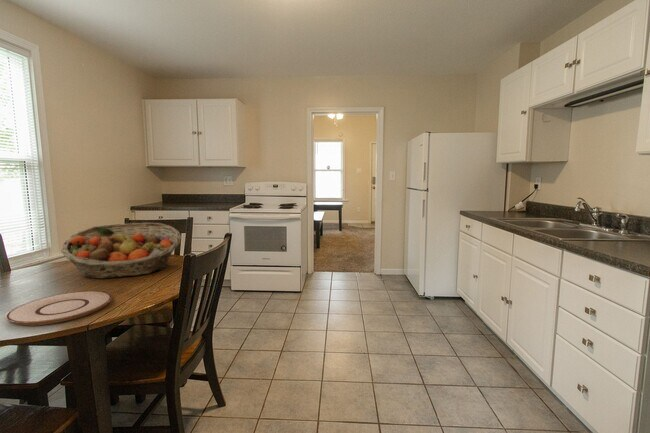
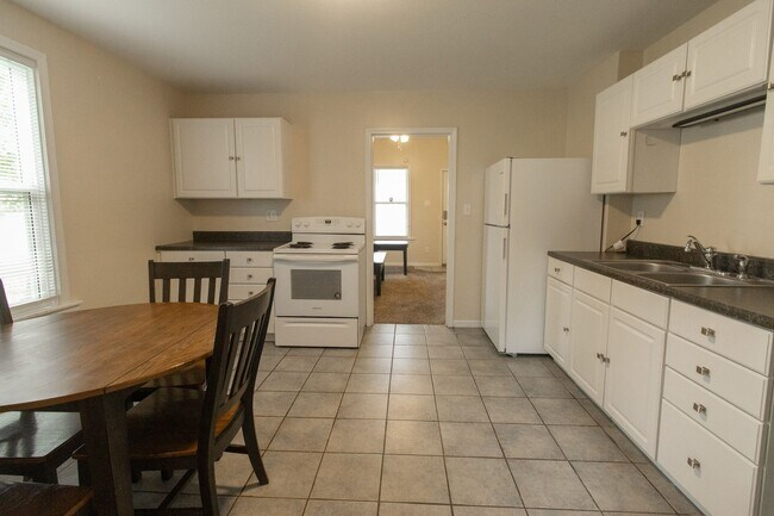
- fruit basket [60,222,182,280]
- plate [5,290,113,326]
